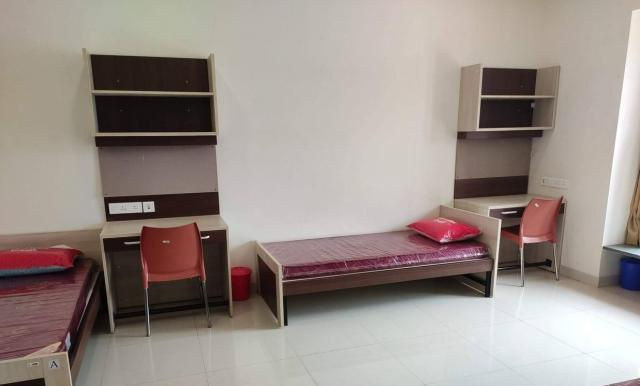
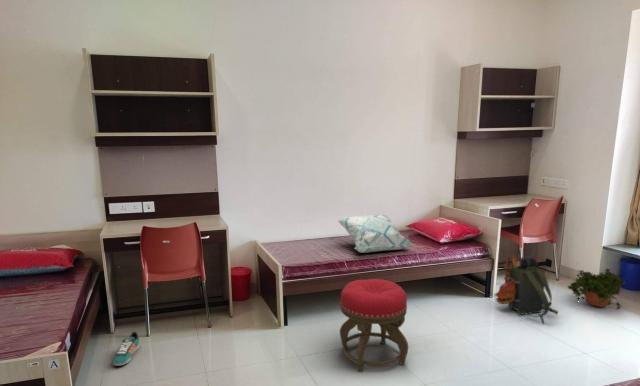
+ stool [339,278,409,373]
+ sneaker [112,331,141,367]
+ potted plant [566,267,626,310]
+ backpack [493,253,559,324]
+ decorative pillow [336,214,414,254]
